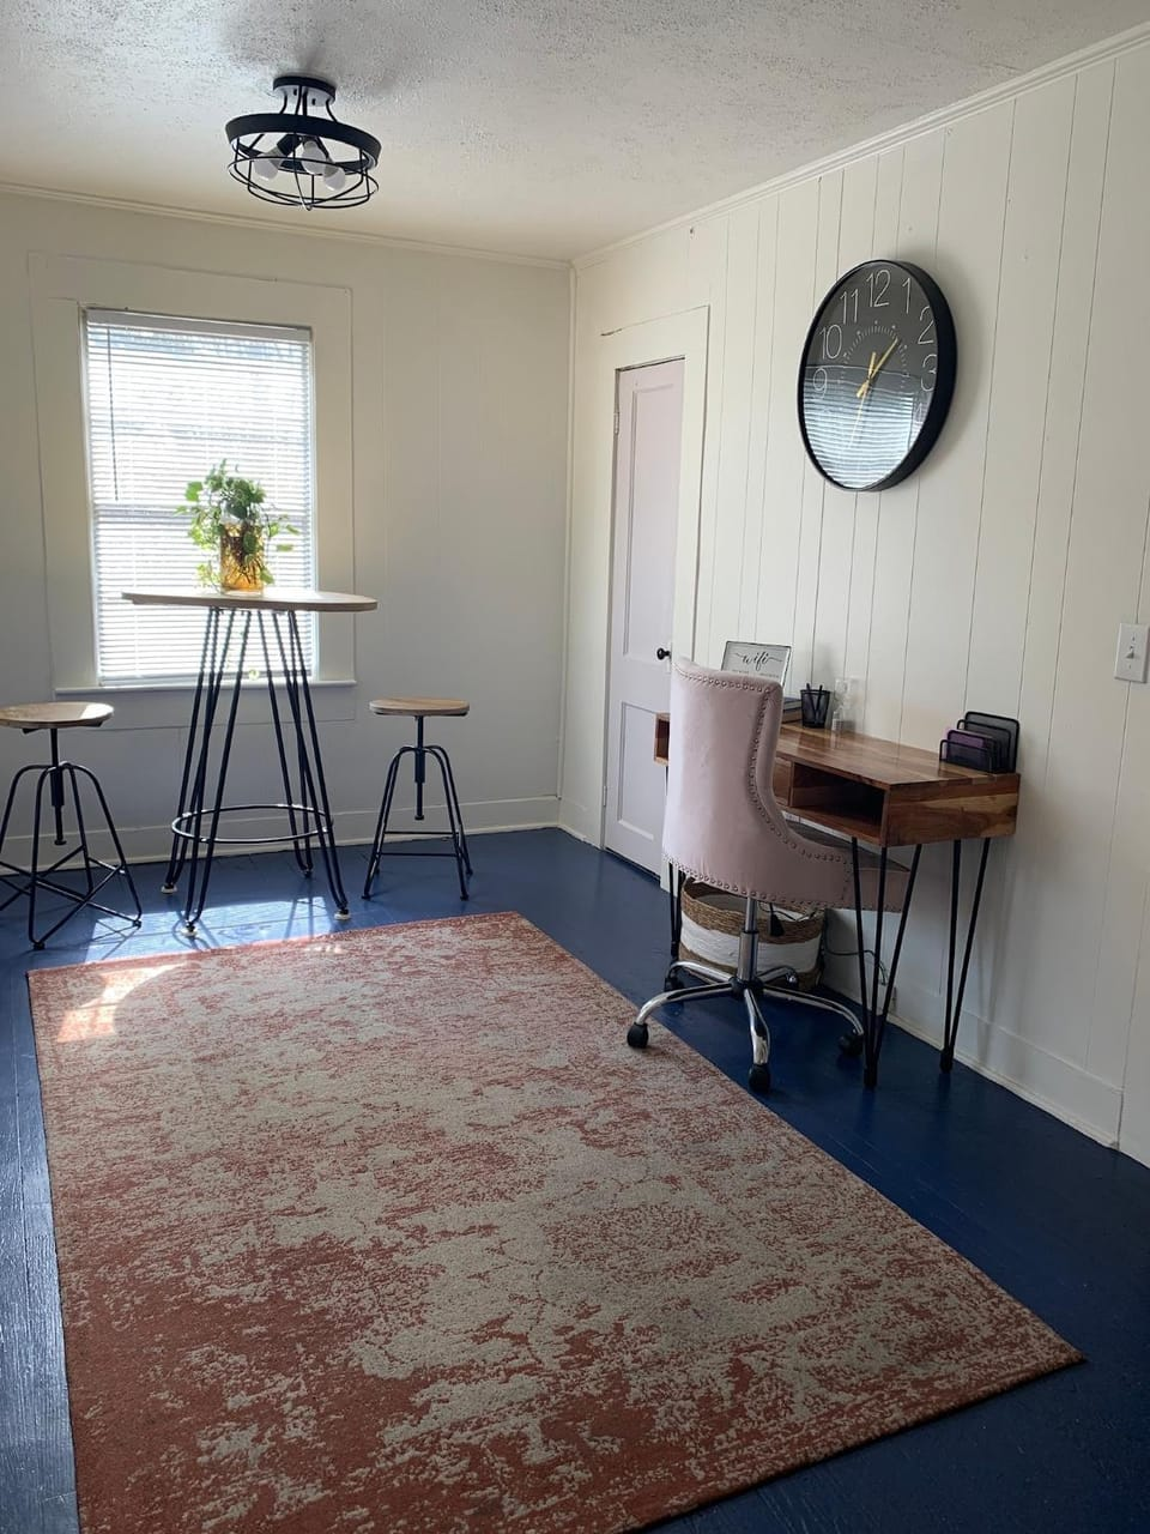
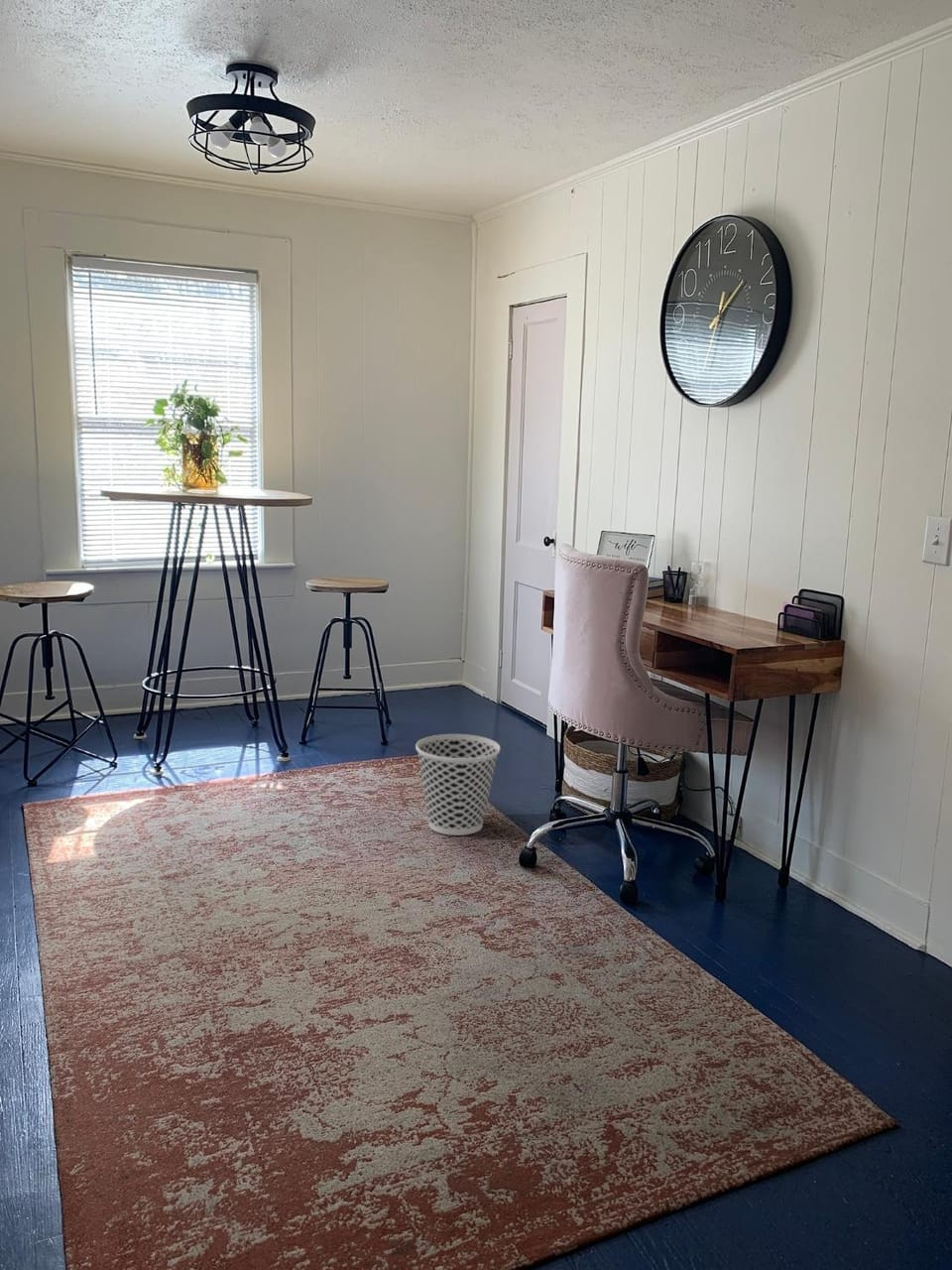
+ wastebasket [415,733,501,836]
